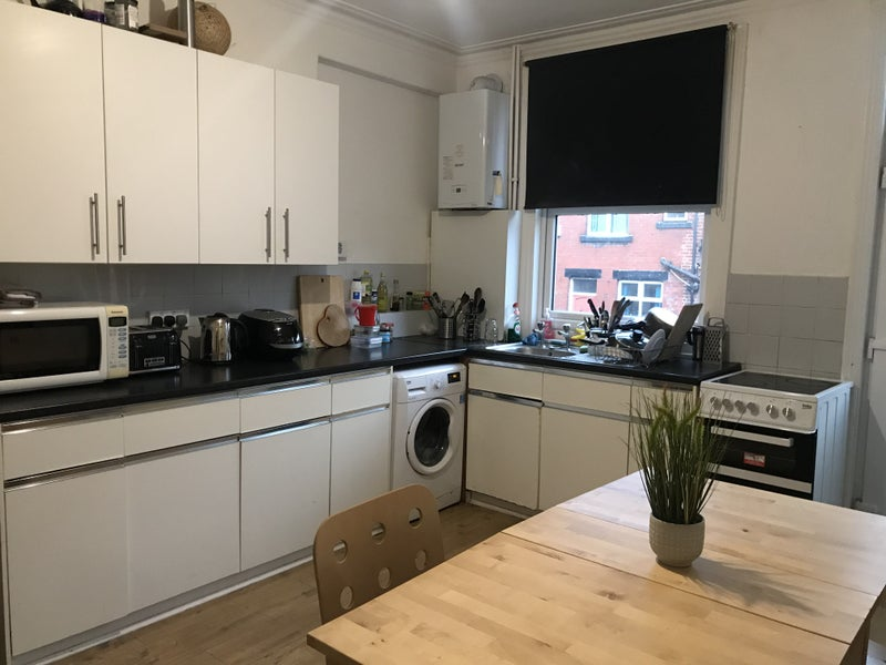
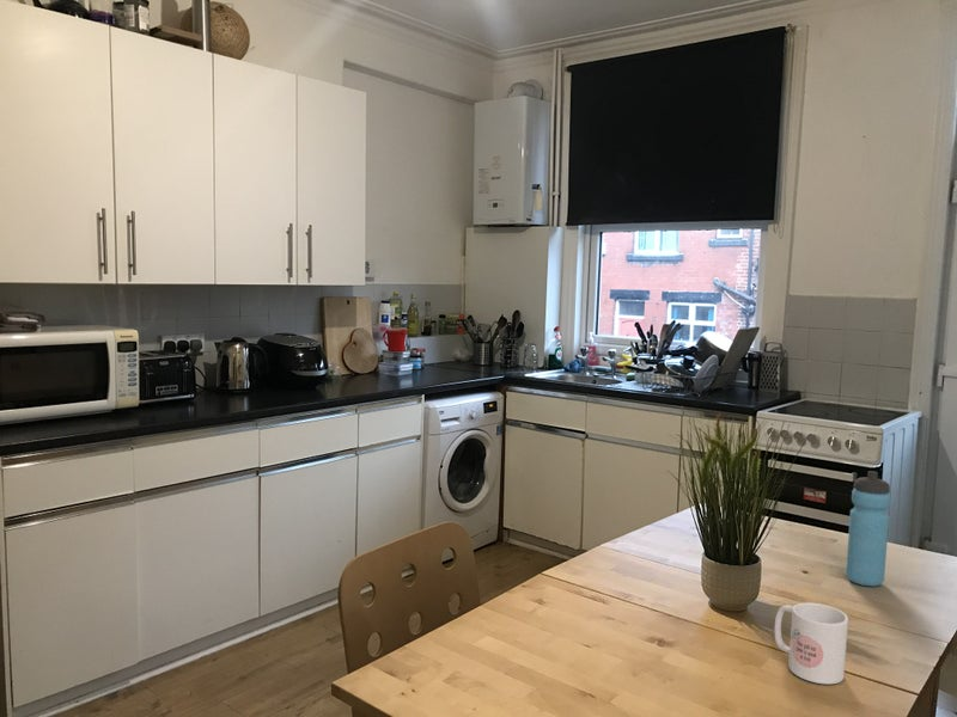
+ mug [773,601,849,685]
+ water bottle [845,470,891,588]
